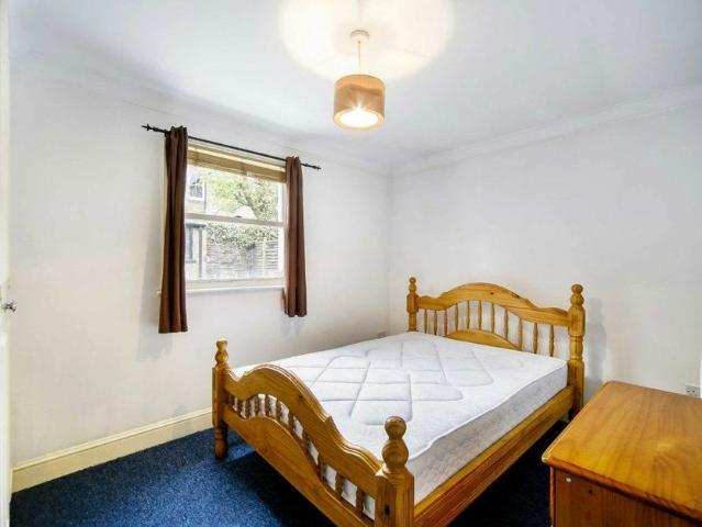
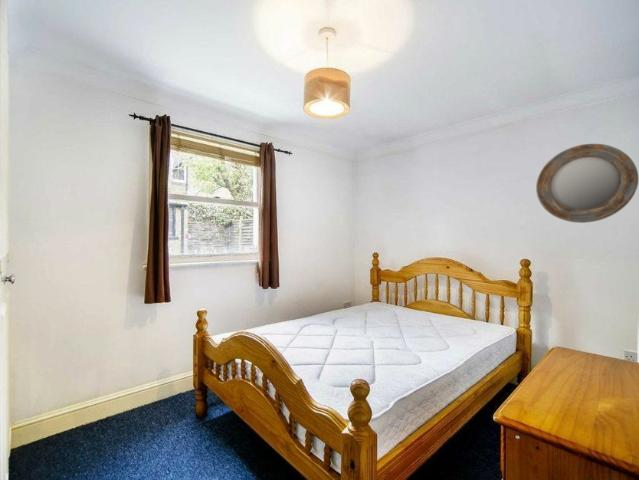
+ home mirror [535,143,639,224]
